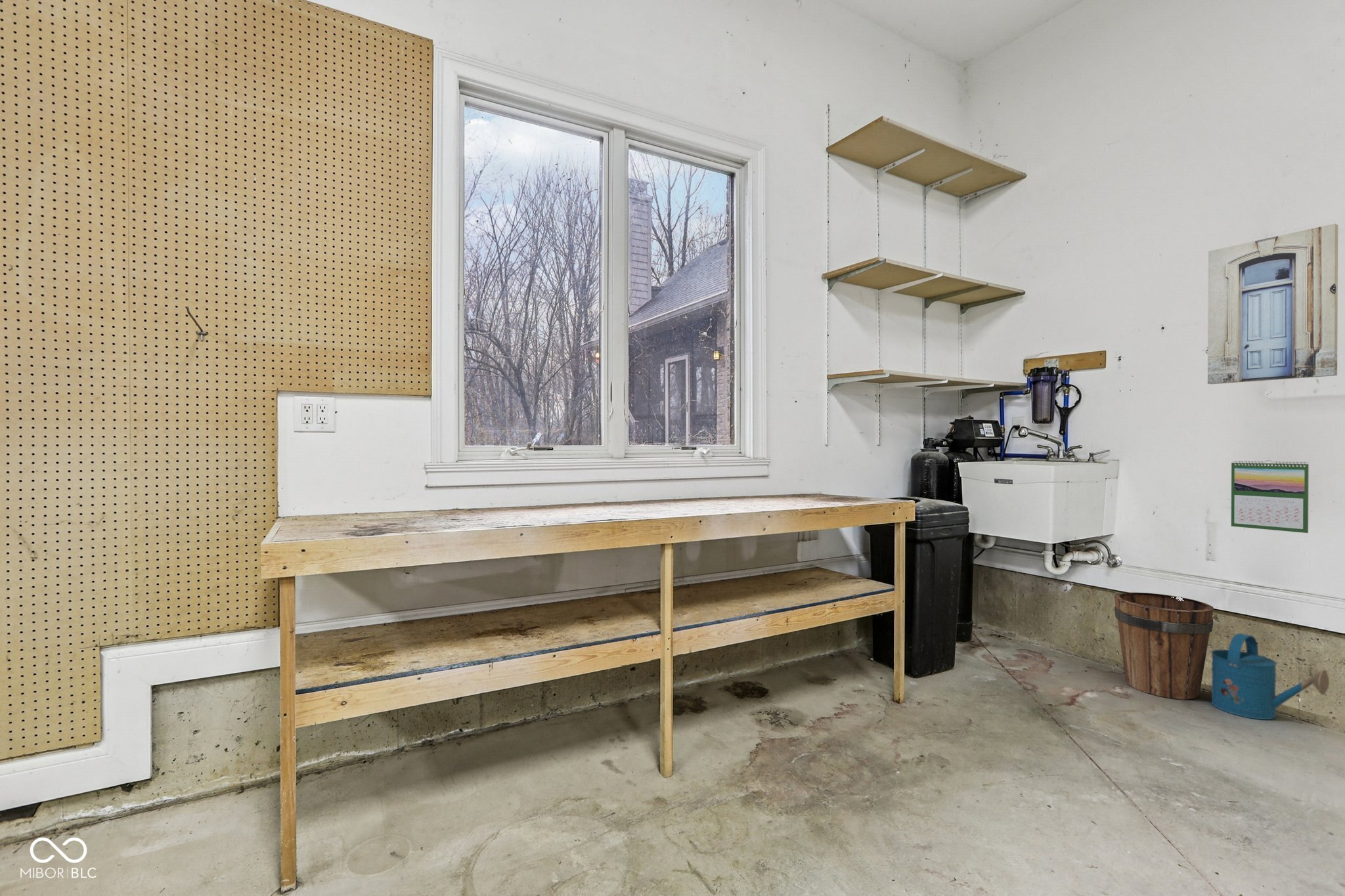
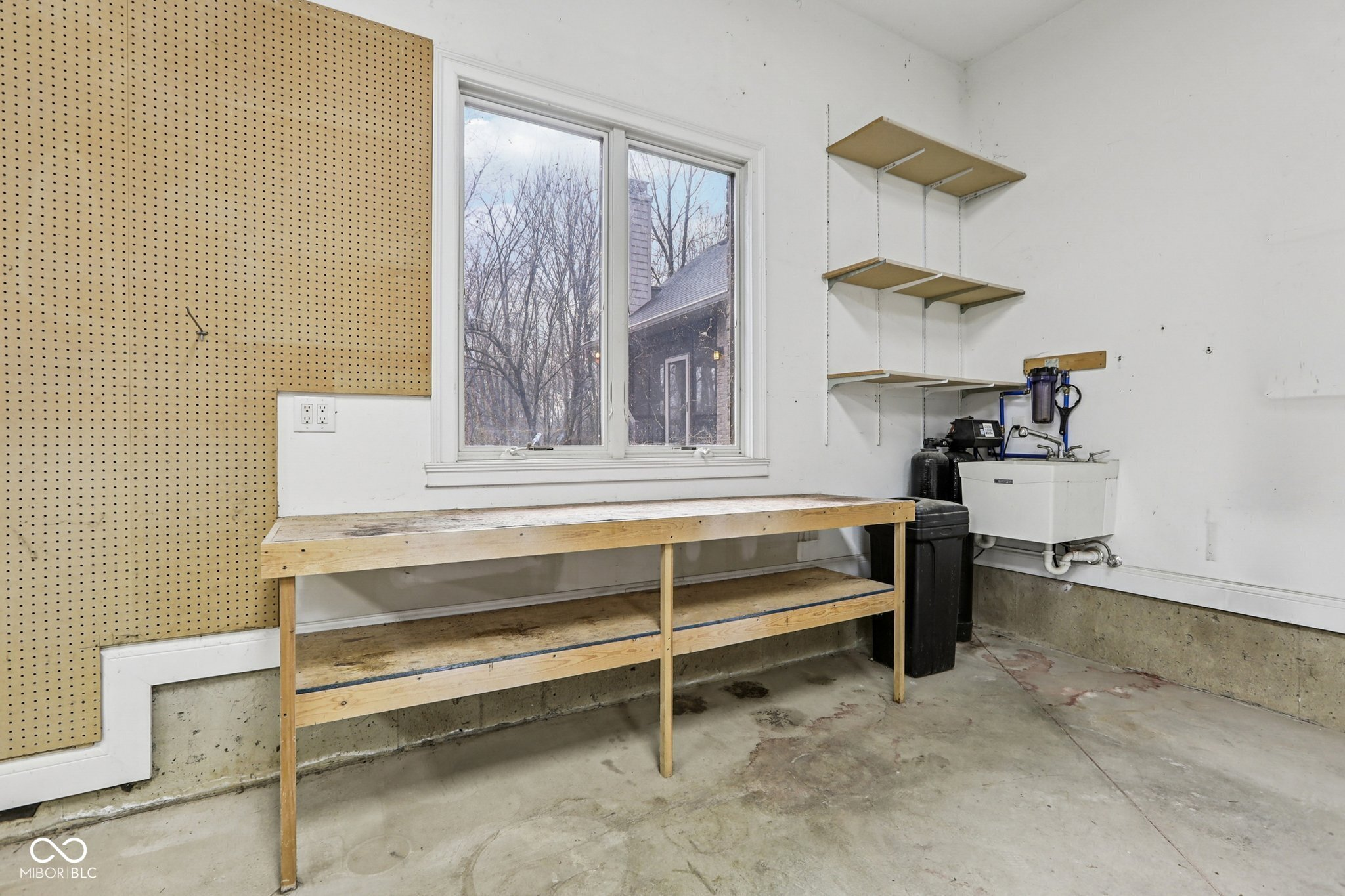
- watering can [1210,633,1330,720]
- calendar [1231,459,1310,534]
- bucket [1114,591,1214,700]
- wall art [1207,223,1338,385]
